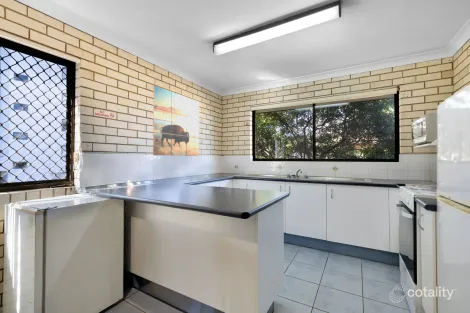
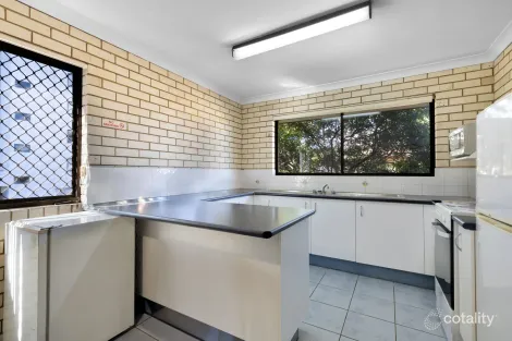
- wall art [152,85,200,157]
